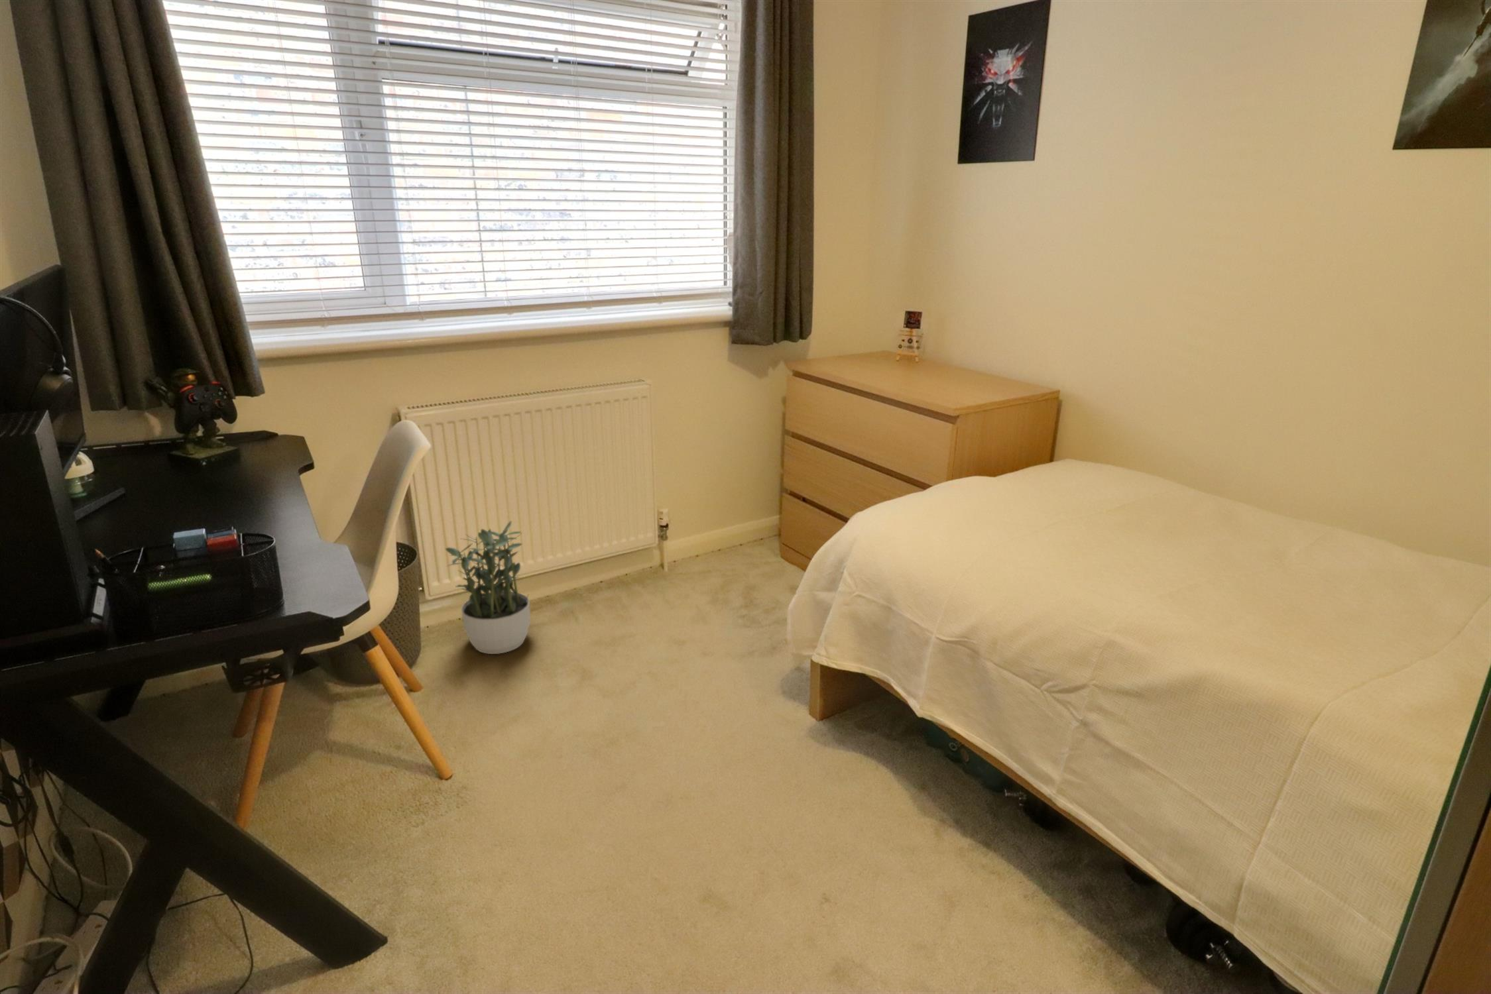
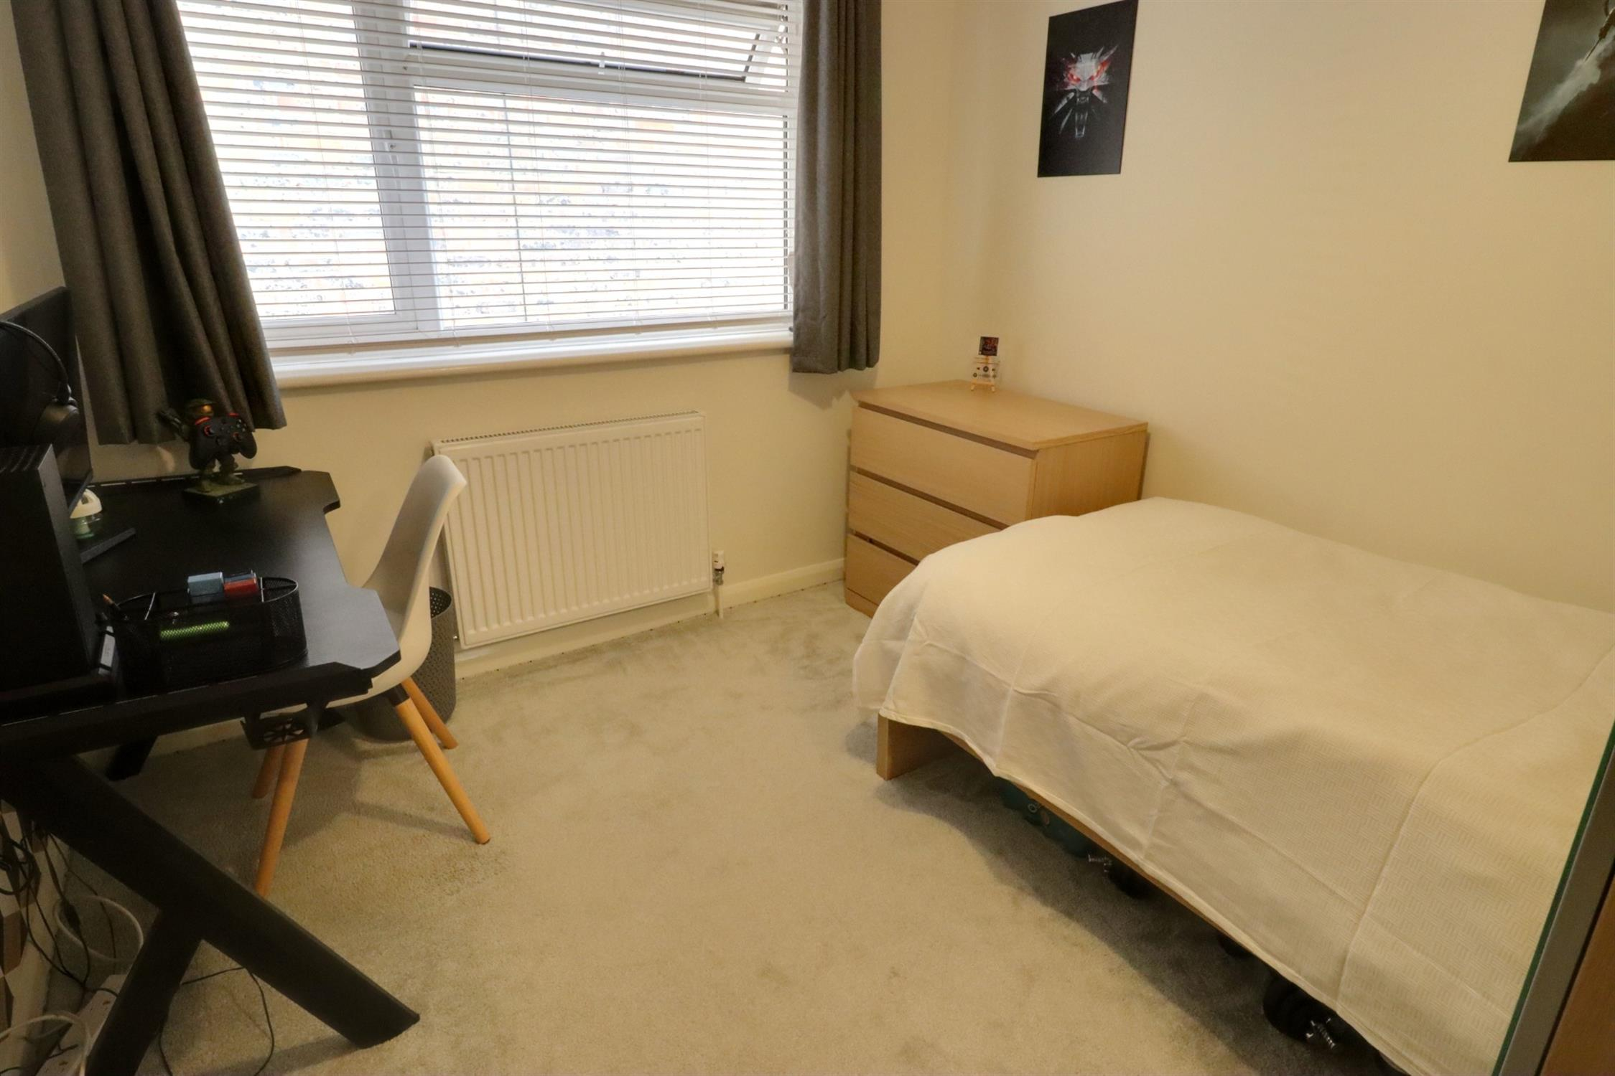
- potted plant [445,520,531,655]
